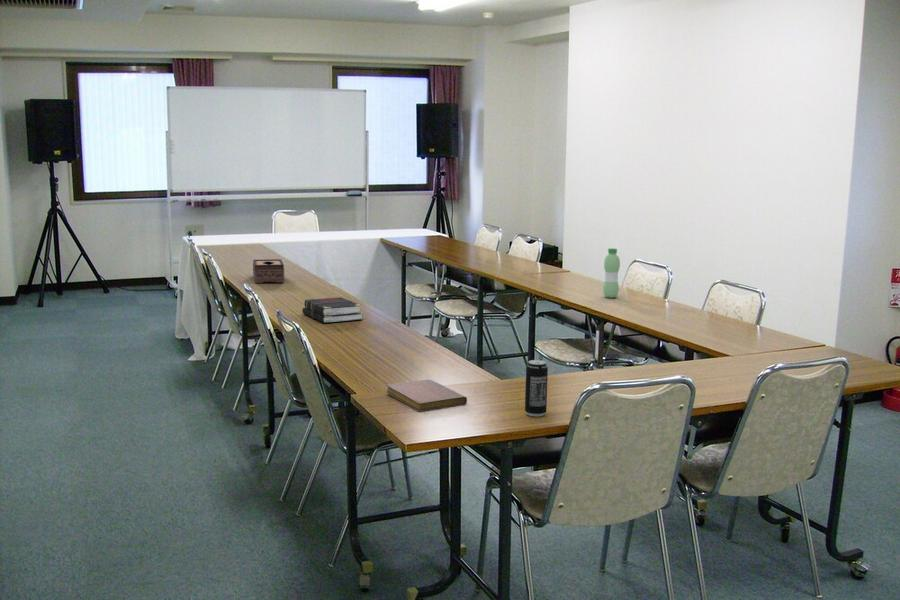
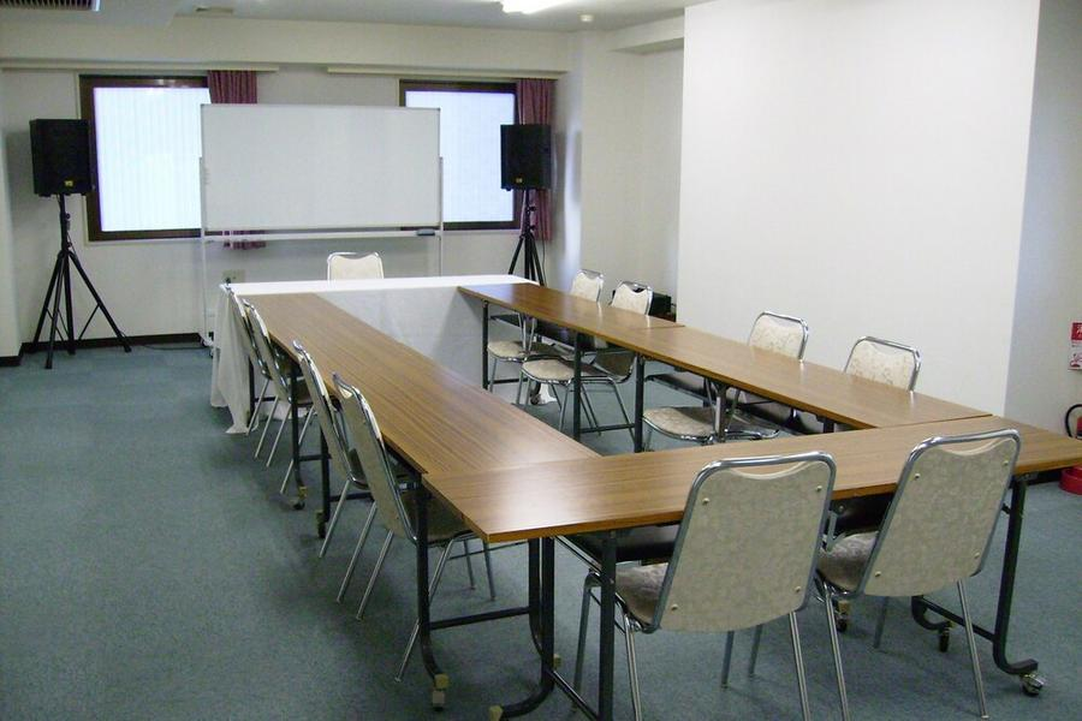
- water bottle [602,247,621,299]
- tissue box [252,258,285,284]
- book [302,296,364,324]
- notebook [385,379,468,412]
- beverage can [524,359,549,417]
